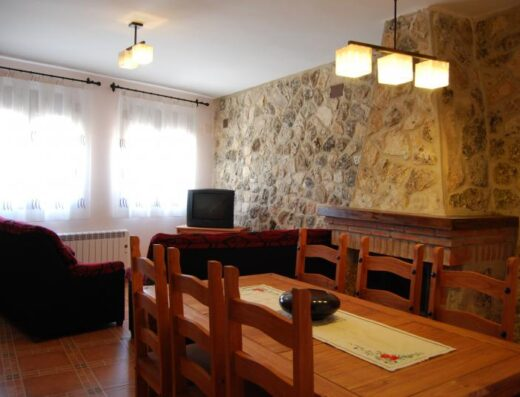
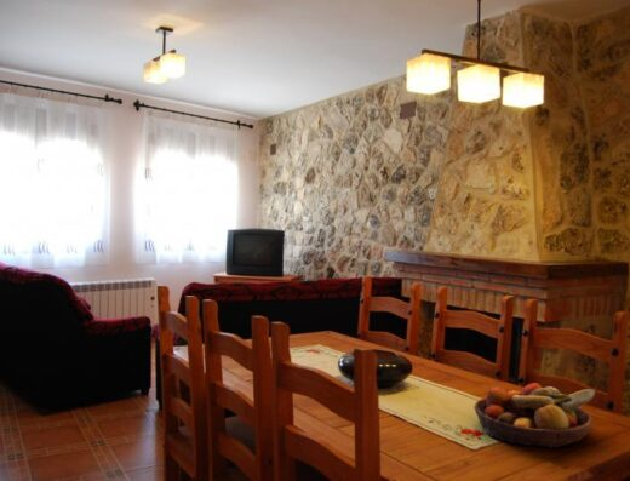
+ fruit bowl [472,382,597,449]
